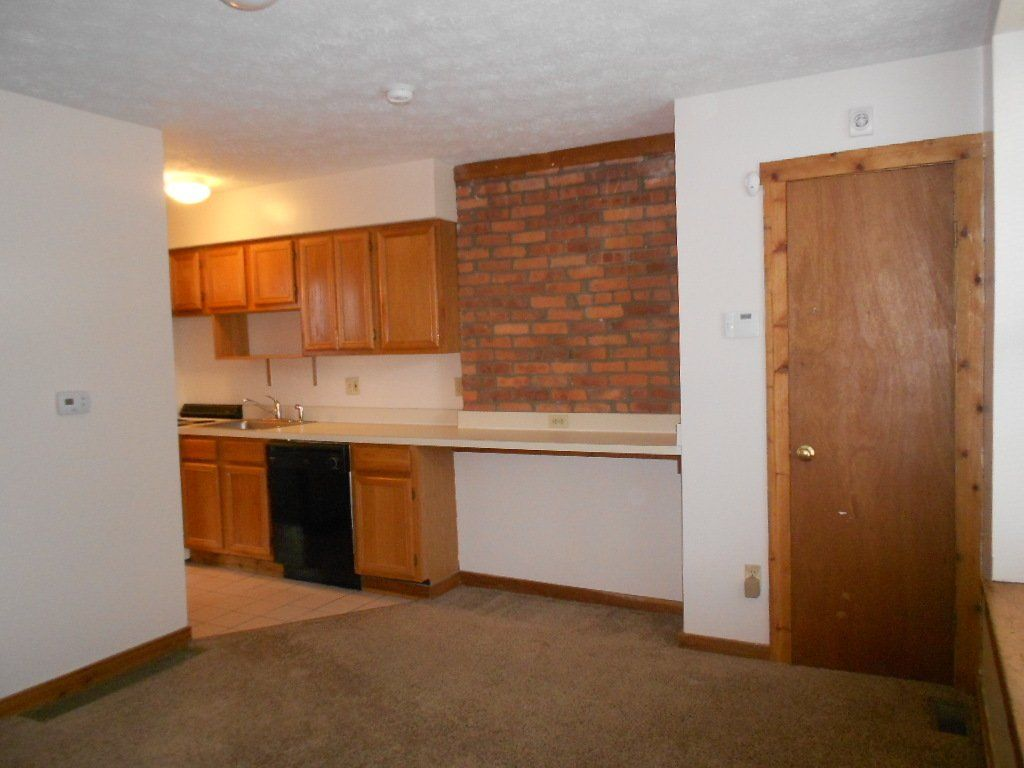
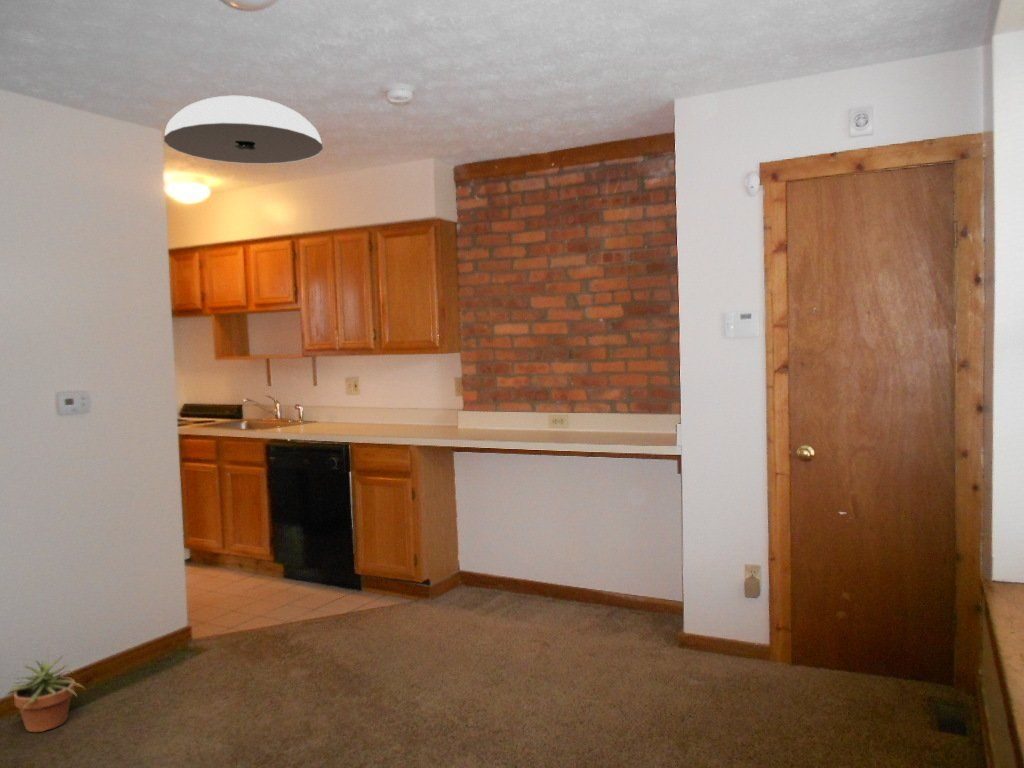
+ ceiling light [163,95,324,165]
+ potted plant [4,649,87,734]
